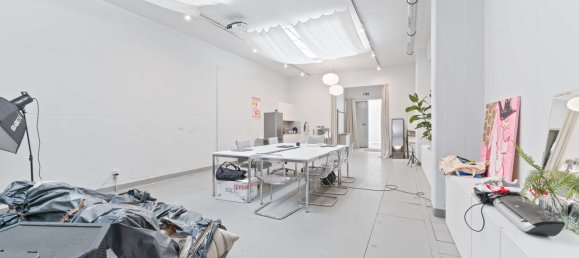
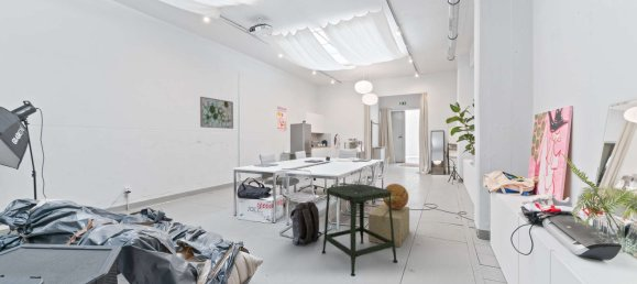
+ cardboard box [367,203,410,248]
+ wall art [199,96,234,130]
+ stool [321,183,398,277]
+ decorative sphere [382,183,409,209]
+ backpack [289,200,322,247]
